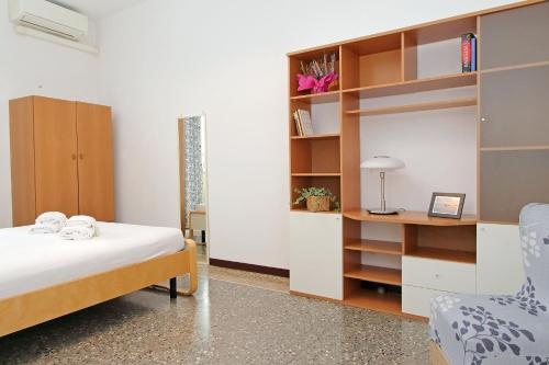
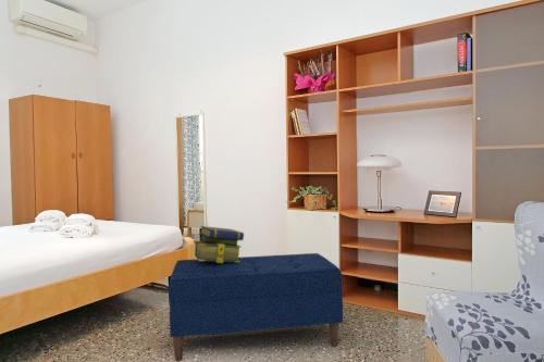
+ stack of books [194,225,245,263]
+ bench [168,252,344,362]
